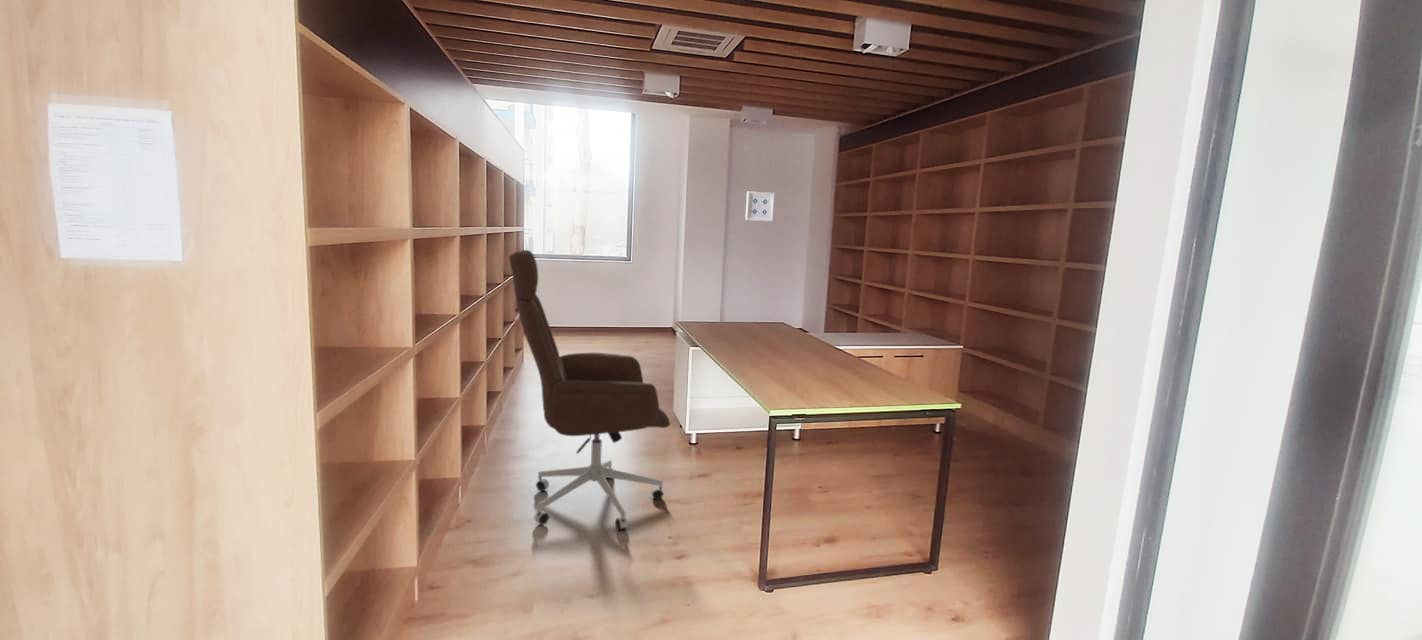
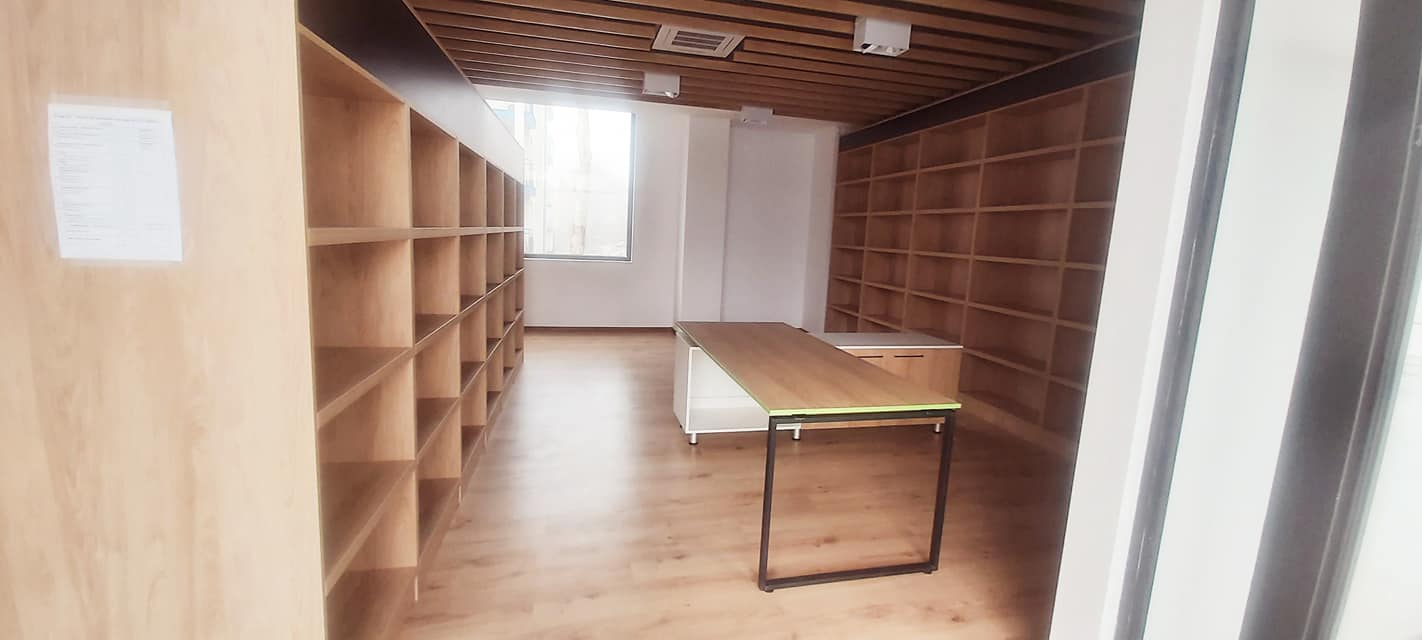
- wall art [744,190,775,222]
- office chair [508,249,672,532]
